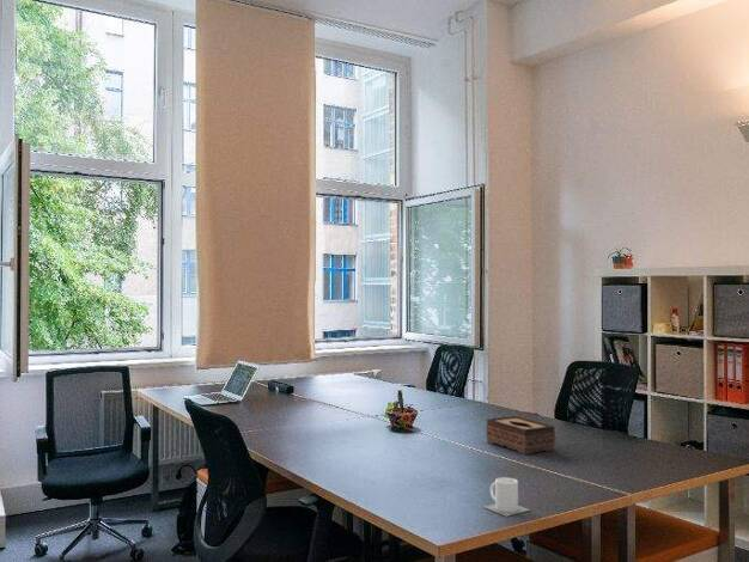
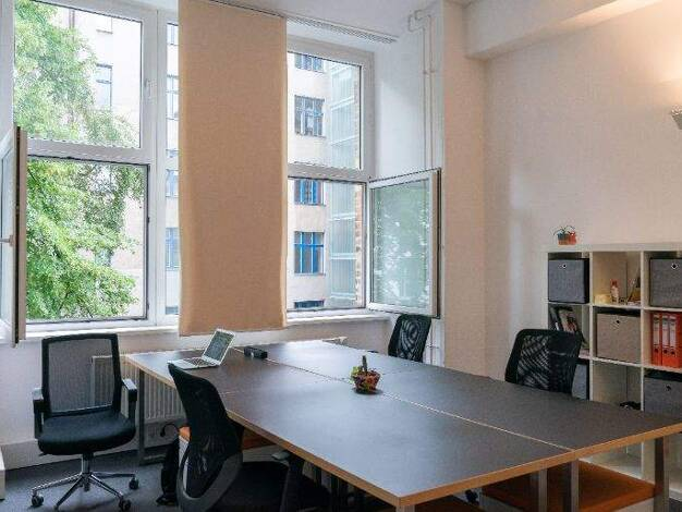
- mug [483,476,531,518]
- tissue box [485,415,556,456]
